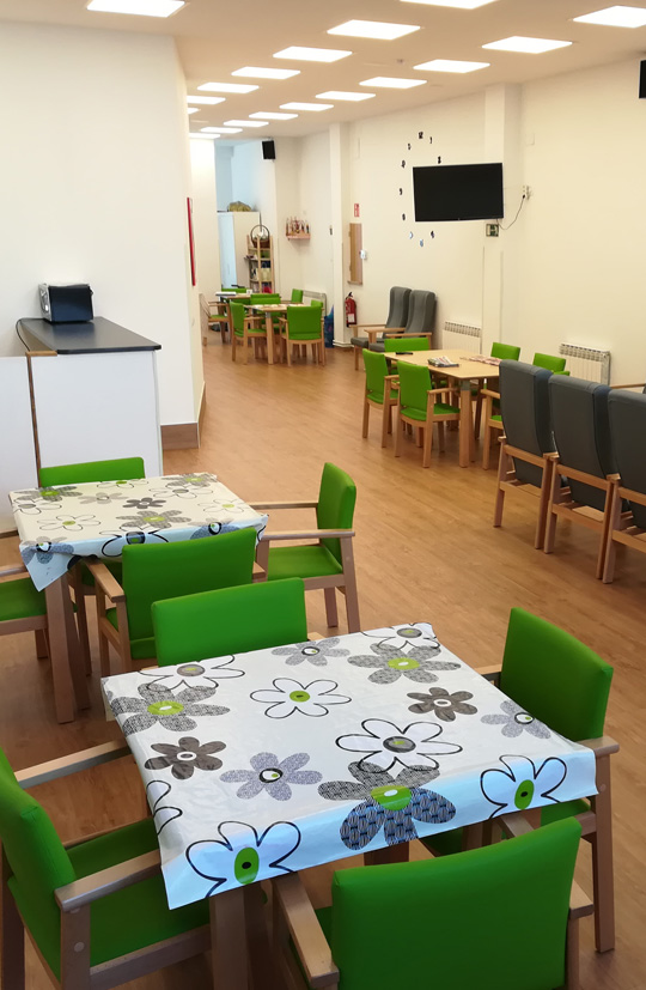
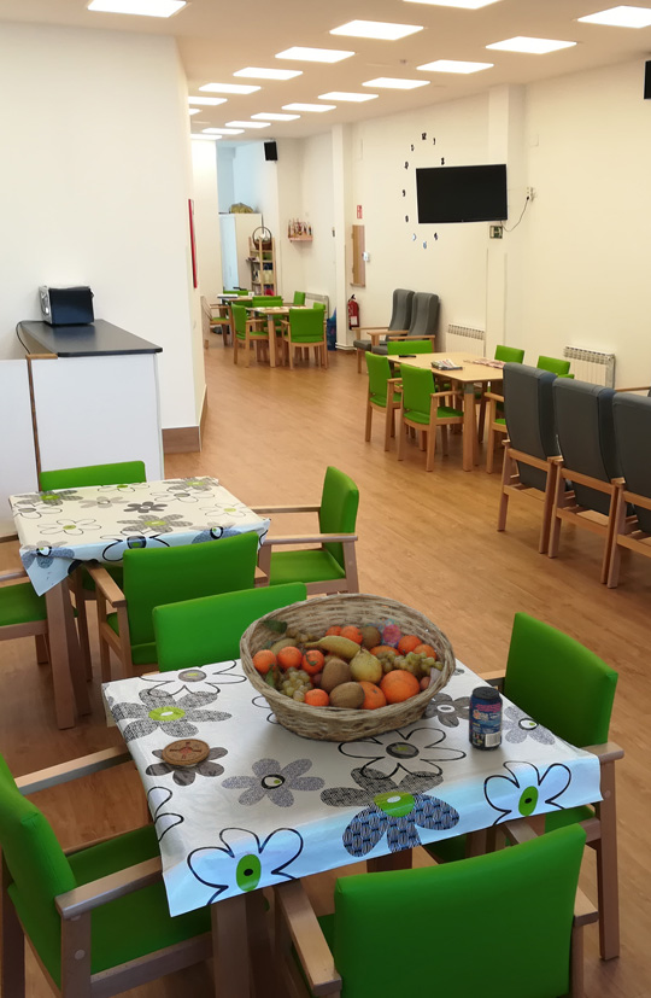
+ beverage can [468,685,504,752]
+ coaster [160,737,211,766]
+ fruit basket [239,593,457,745]
